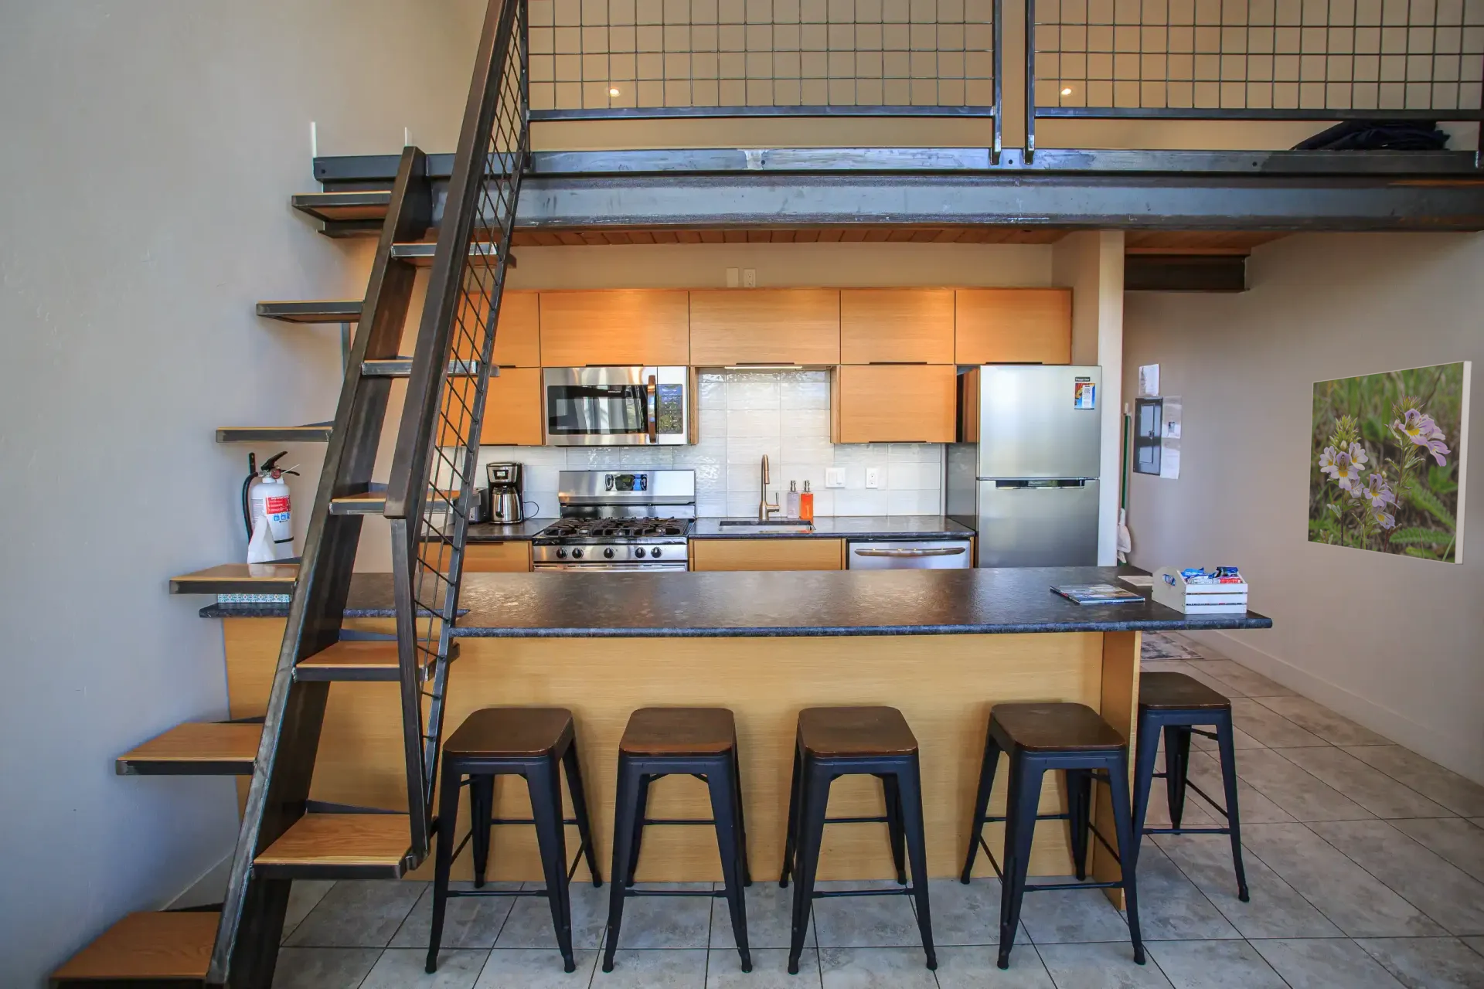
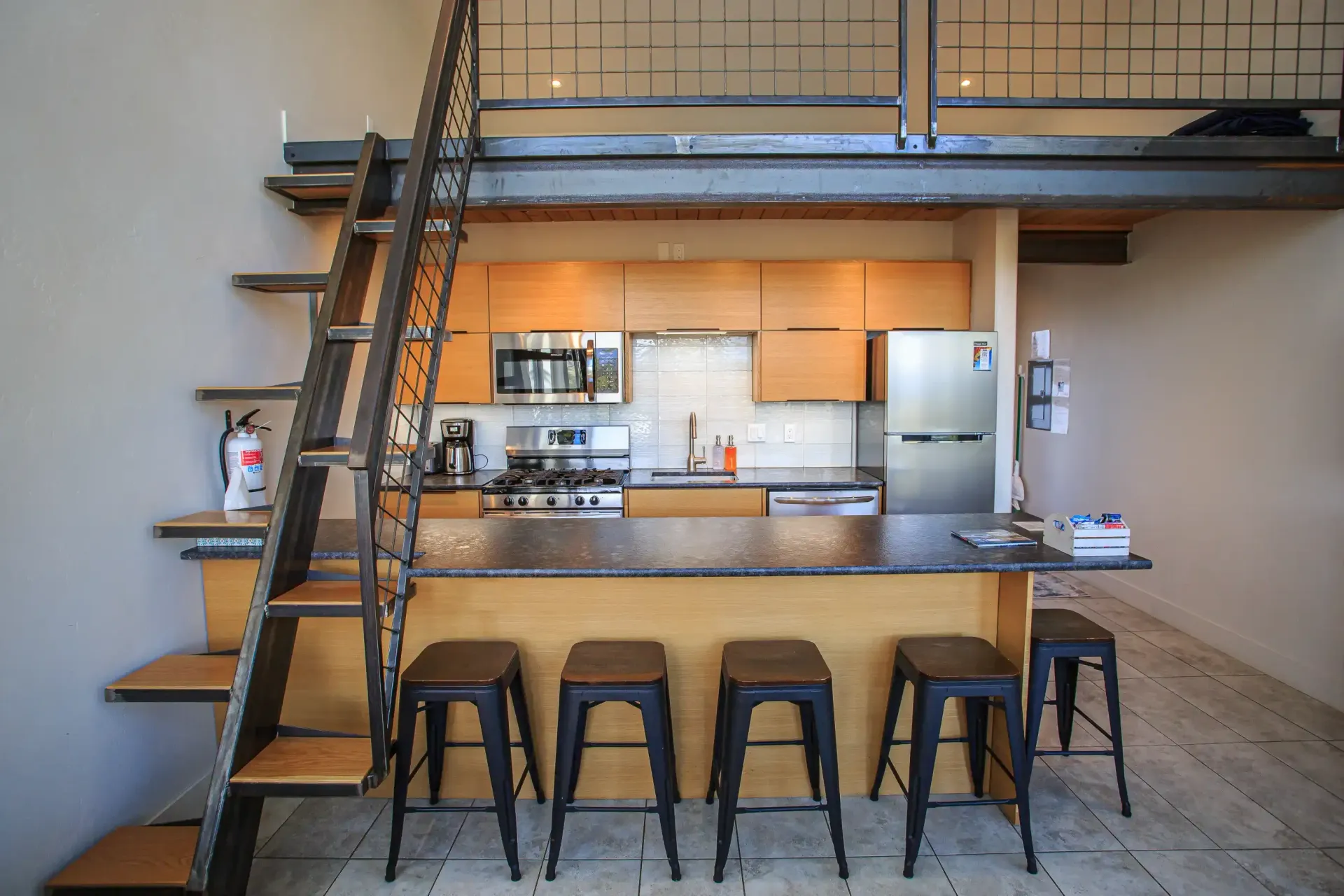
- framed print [1306,360,1473,565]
